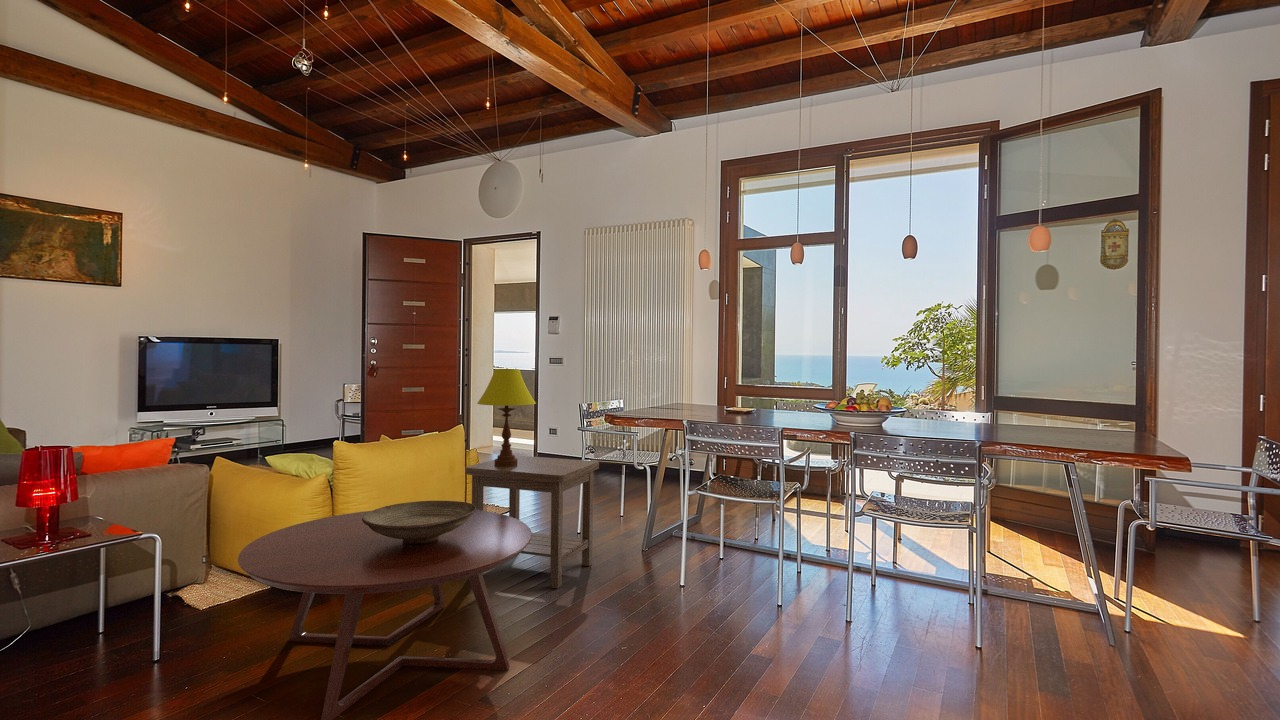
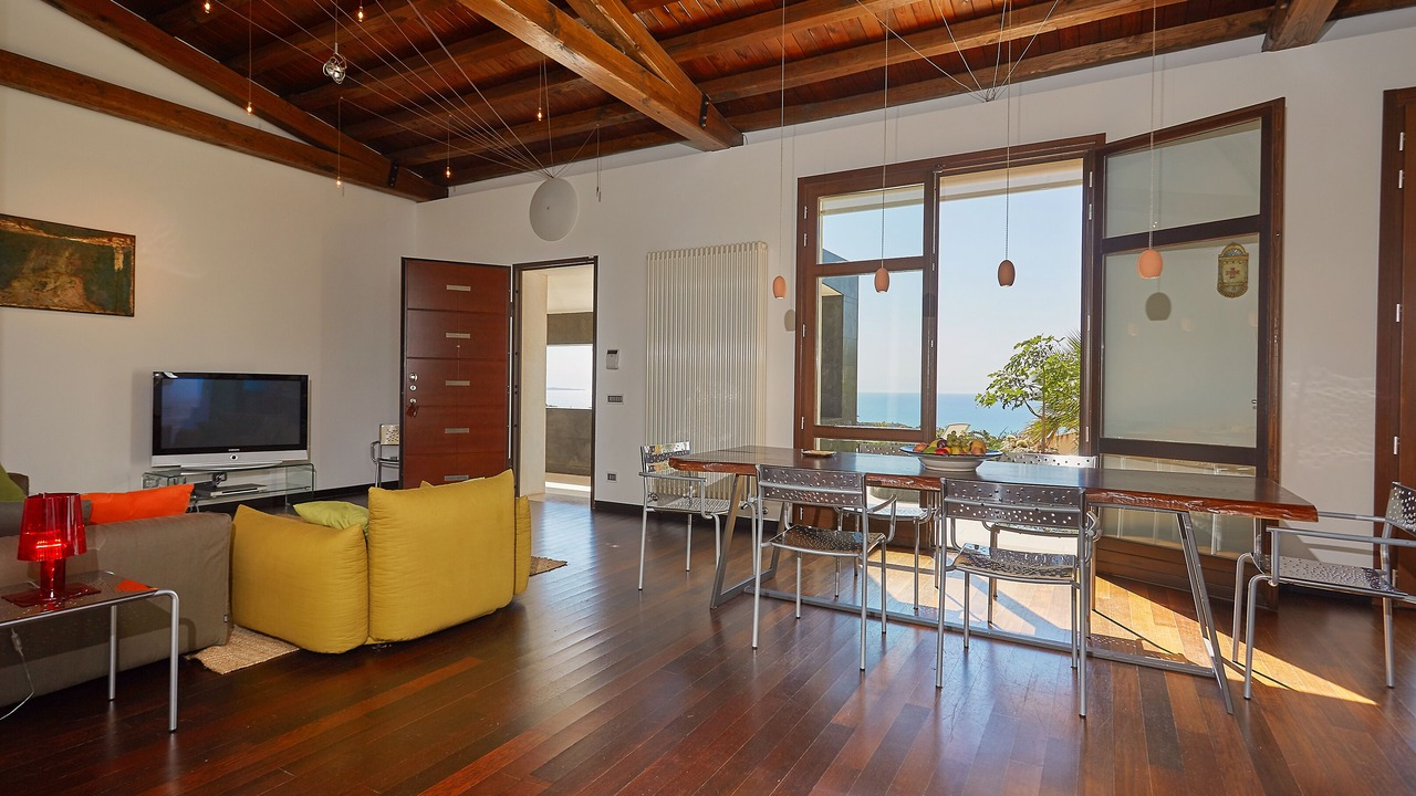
- decorative bowl [362,500,476,544]
- side table [465,454,600,589]
- coffee table [237,510,532,720]
- table lamp [476,367,537,466]
